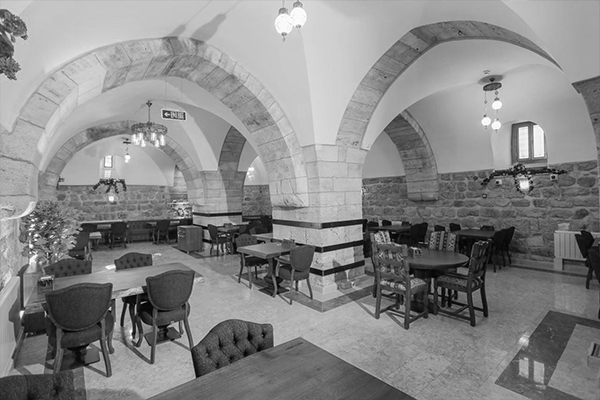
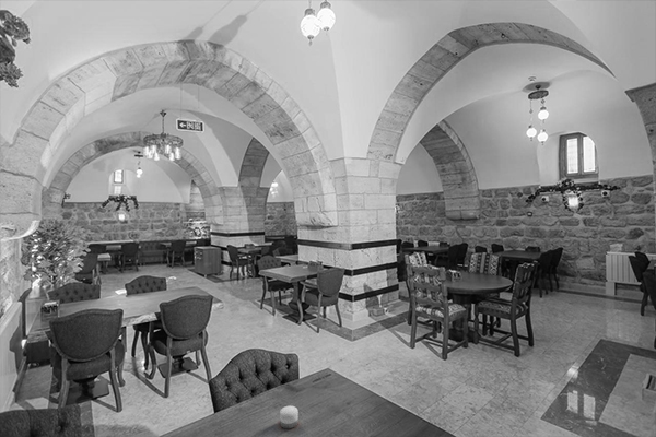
+ candle [279,399,300,429]
